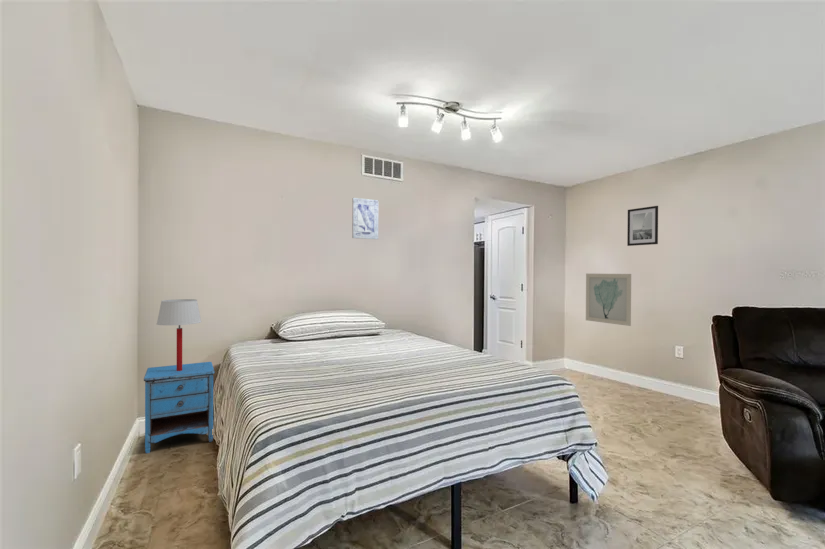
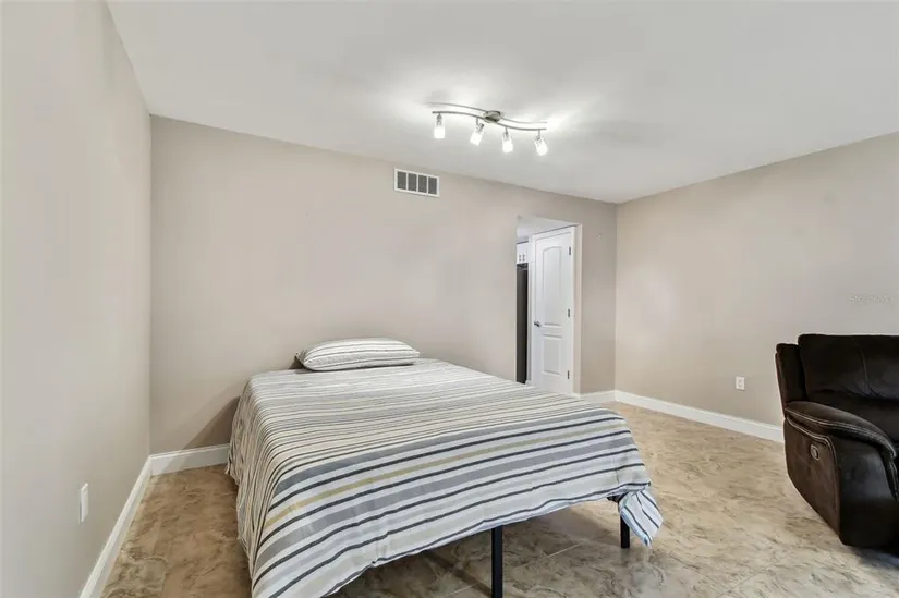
- wall art [585,273,632,327]
- nightstand [143,361,215,454]
- wall art [351,197,379,240]
- table lamp [156,298,202,371]
- wall art [626,205,659,247]
